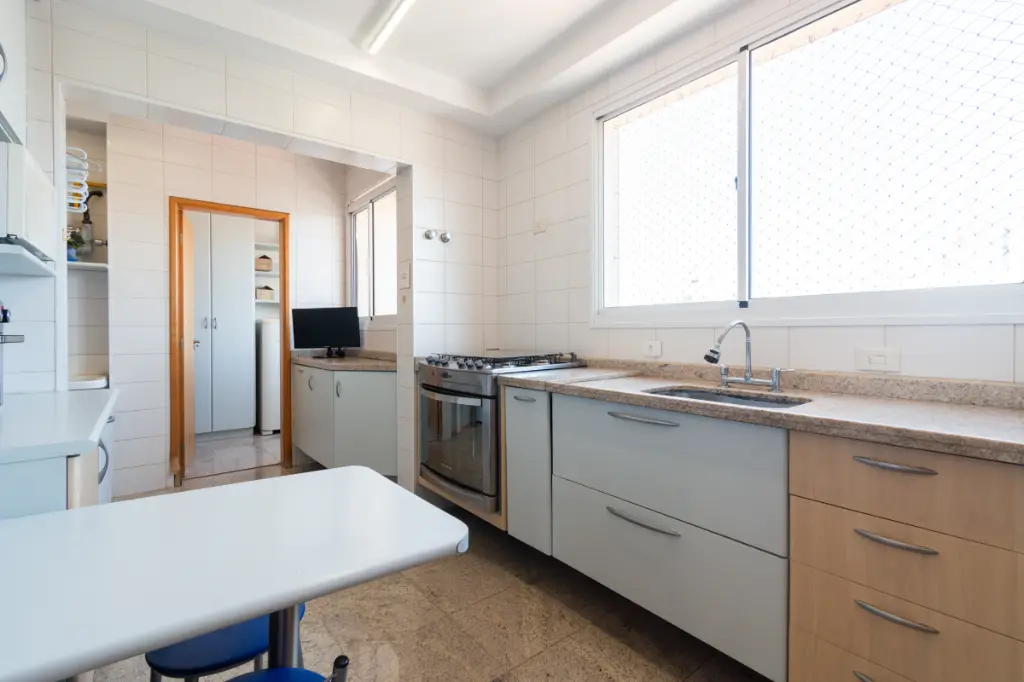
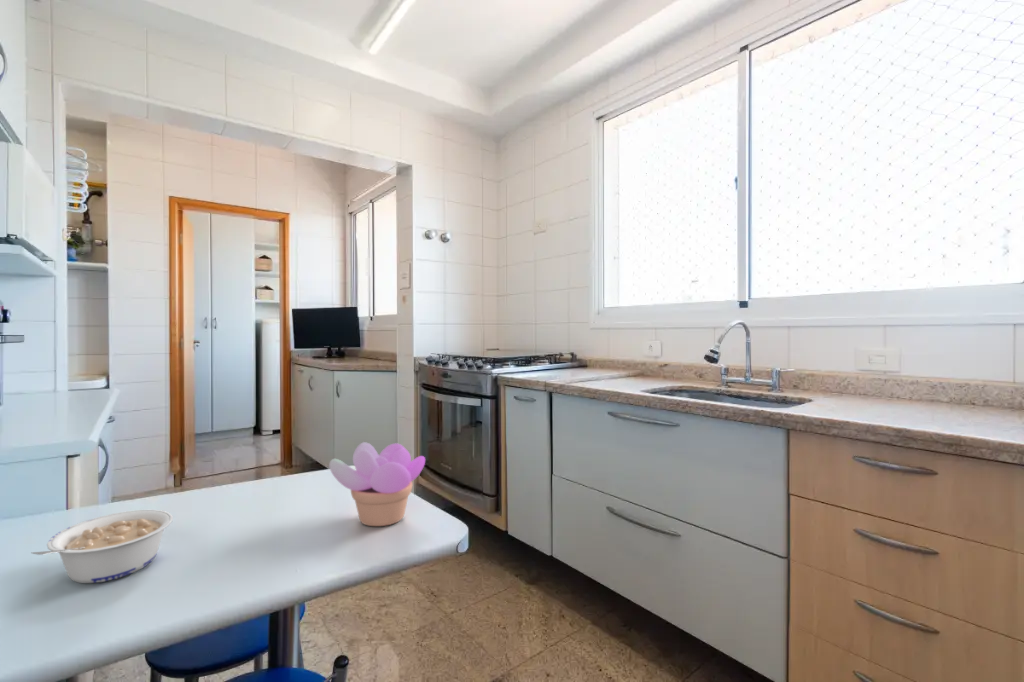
+ legume [31,509,174,584]
+ succulent plant [328,441,426,527]
